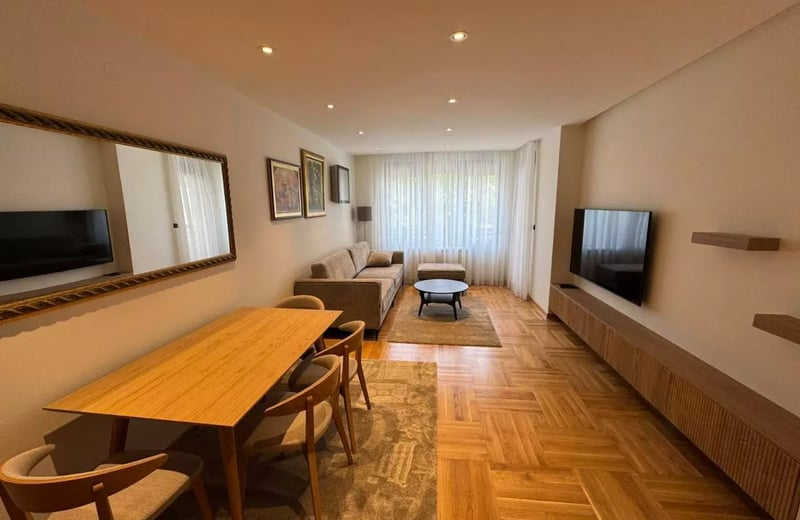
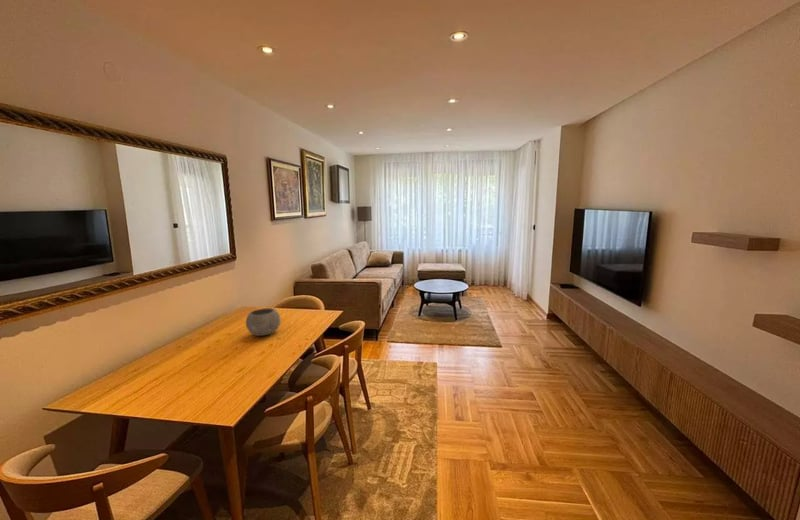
+ bowl [245,307,282,337]
